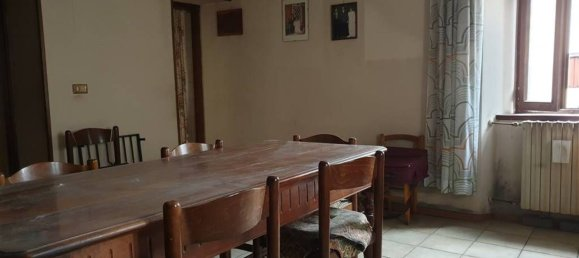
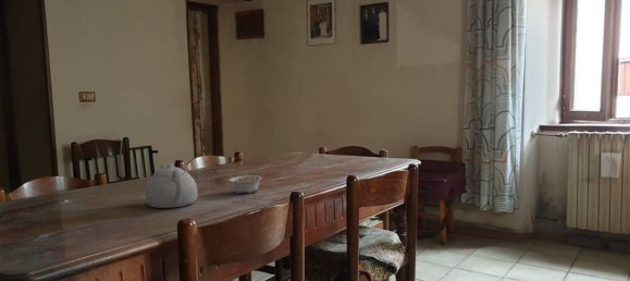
+ legume [225,174,263,195]
+ teapot [145,162,199,209]
